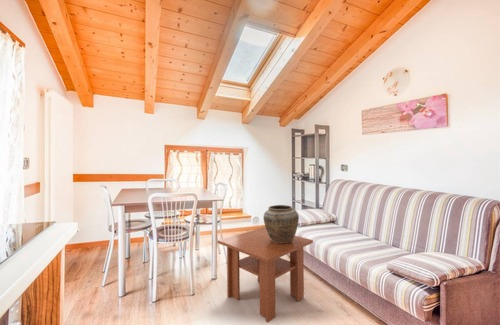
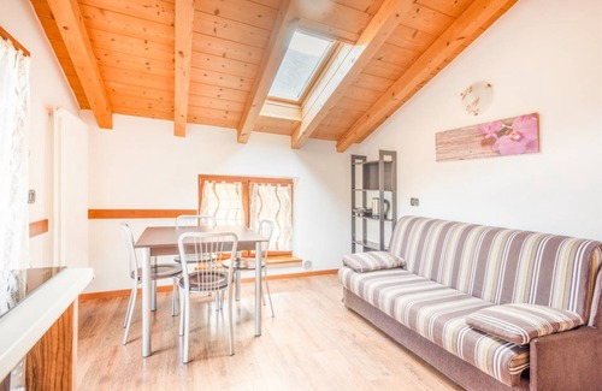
- vase [263,204,300,243]
- coffee table [217,227,314,323]
